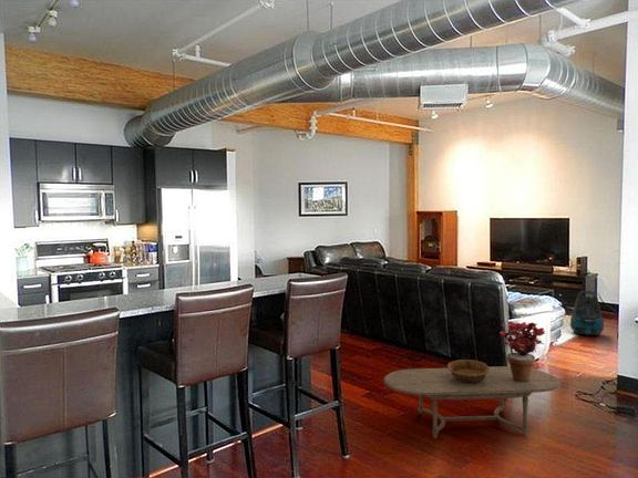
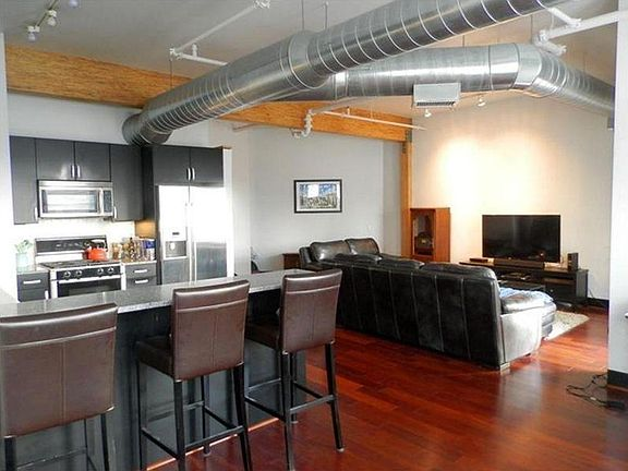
- coffee table [382,365,562,439]
- potted plant [498,320,546,382]
- decorative bowl [446,358,490,383]
- vacuum cleaner [569,290,605,336]
